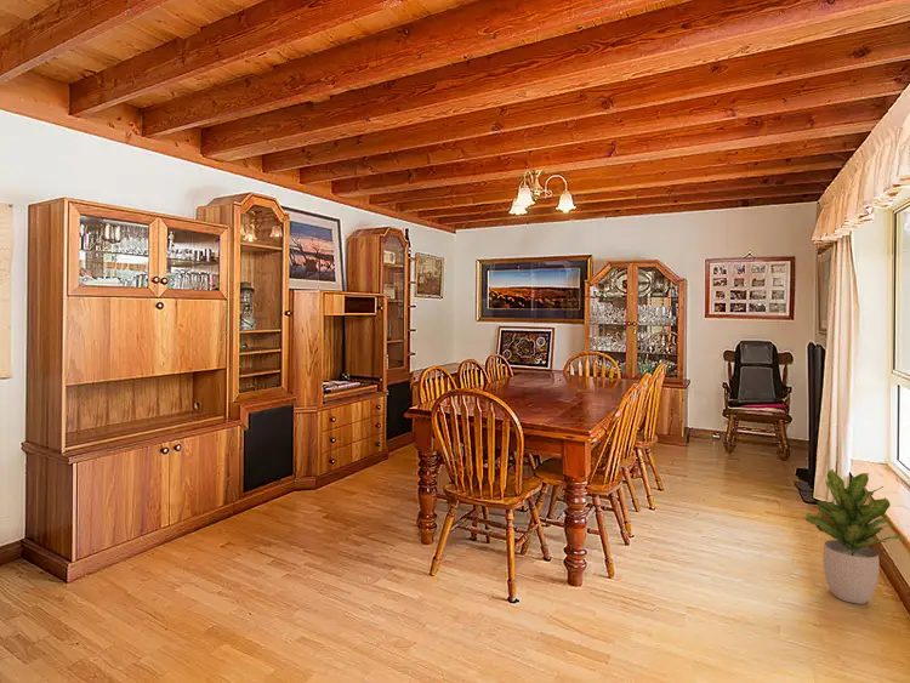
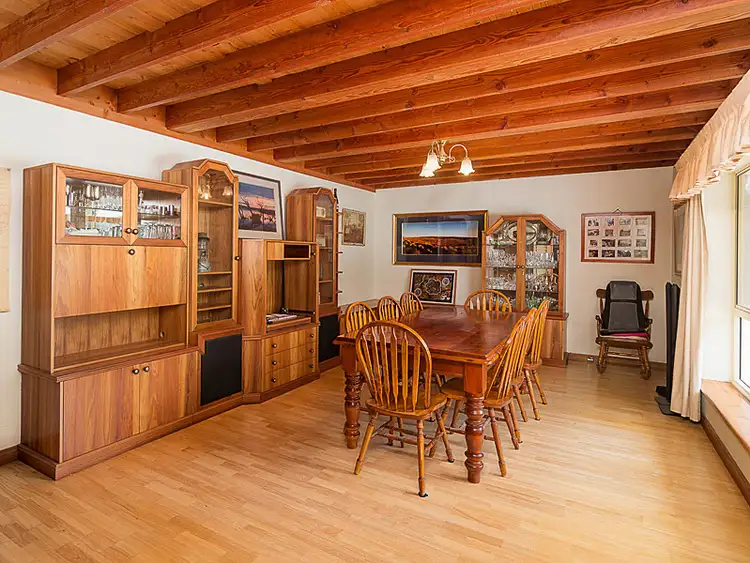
- potted plant [803,467,906,605]
